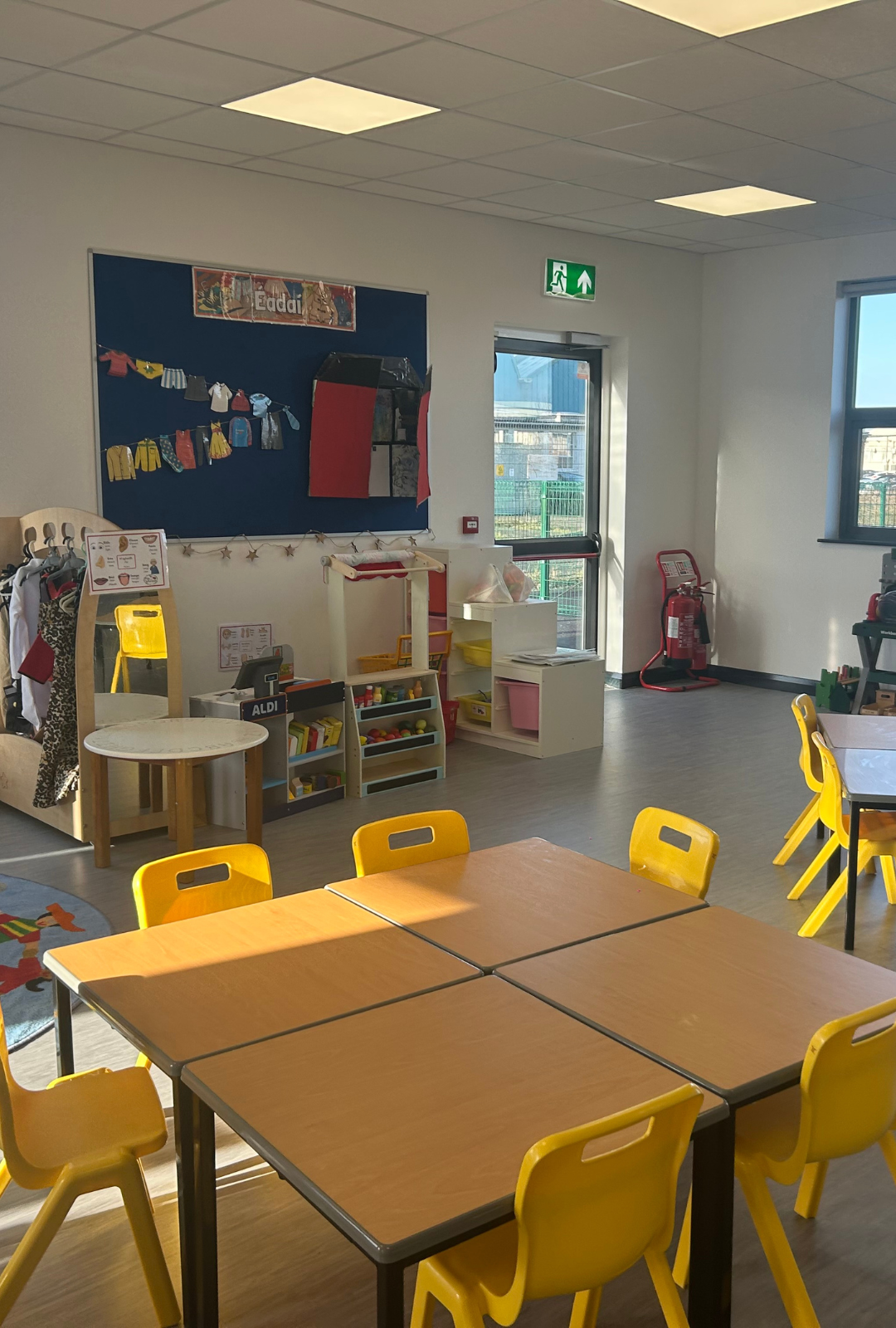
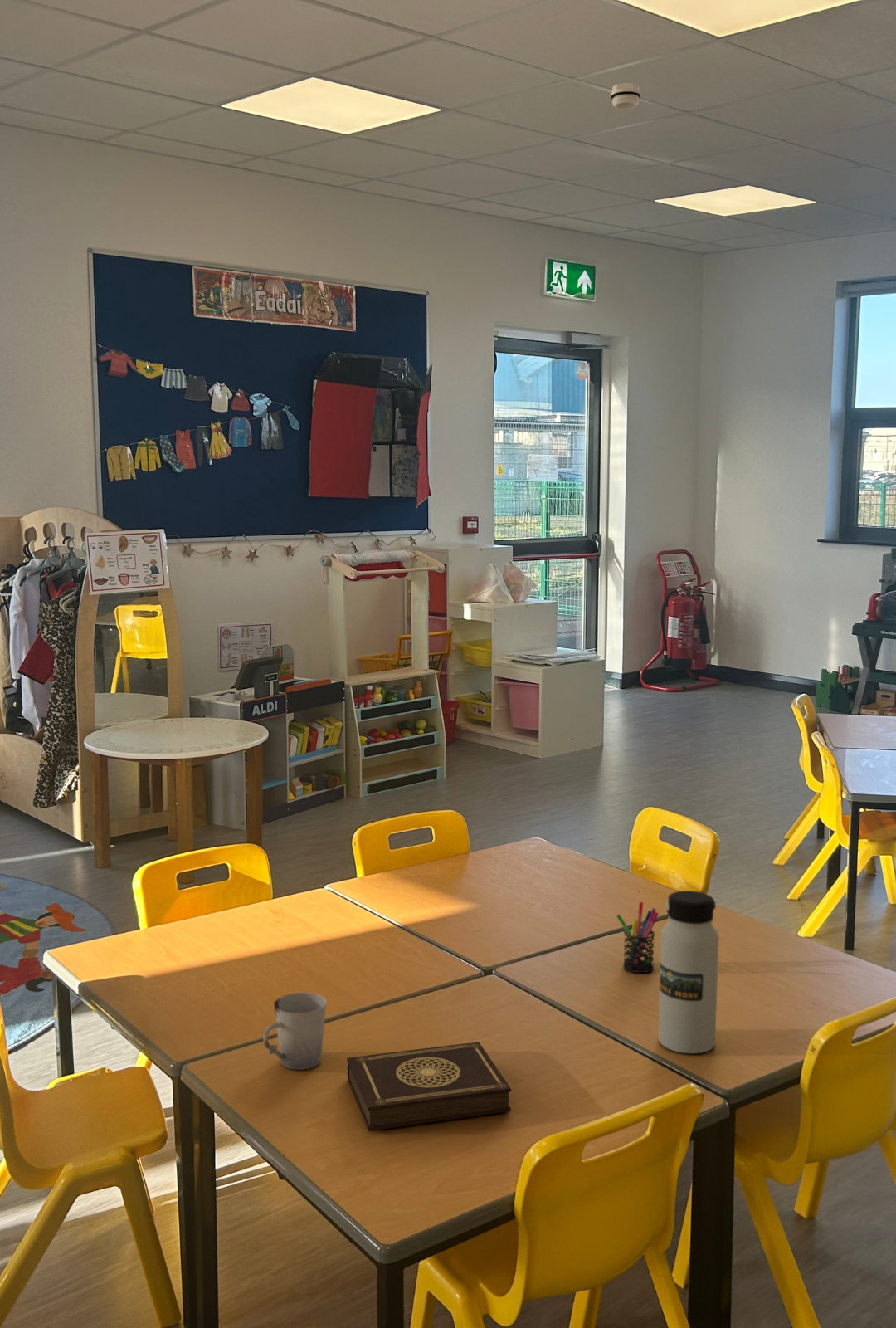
+ book [346,1041,512,1132]
+ smoke detector [610,82,641,110]
+ water bottle [658,890,720,1054]
+ pen holder [616,901,660,974]
+ cup [262,992,328,1071]
